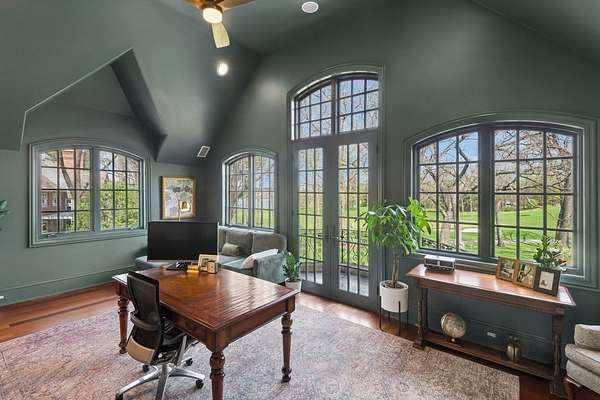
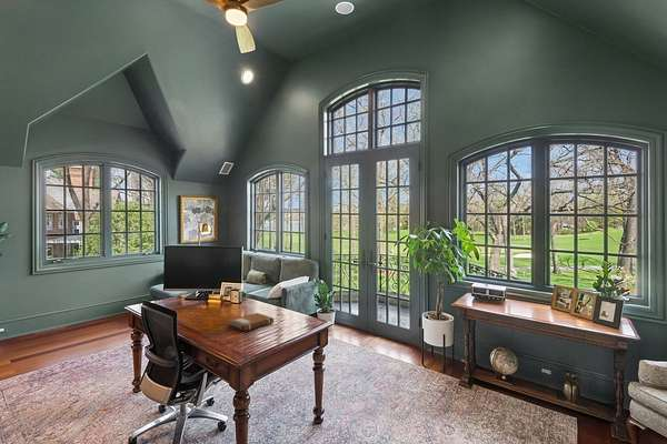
+ notebook [228,312,275,332]
